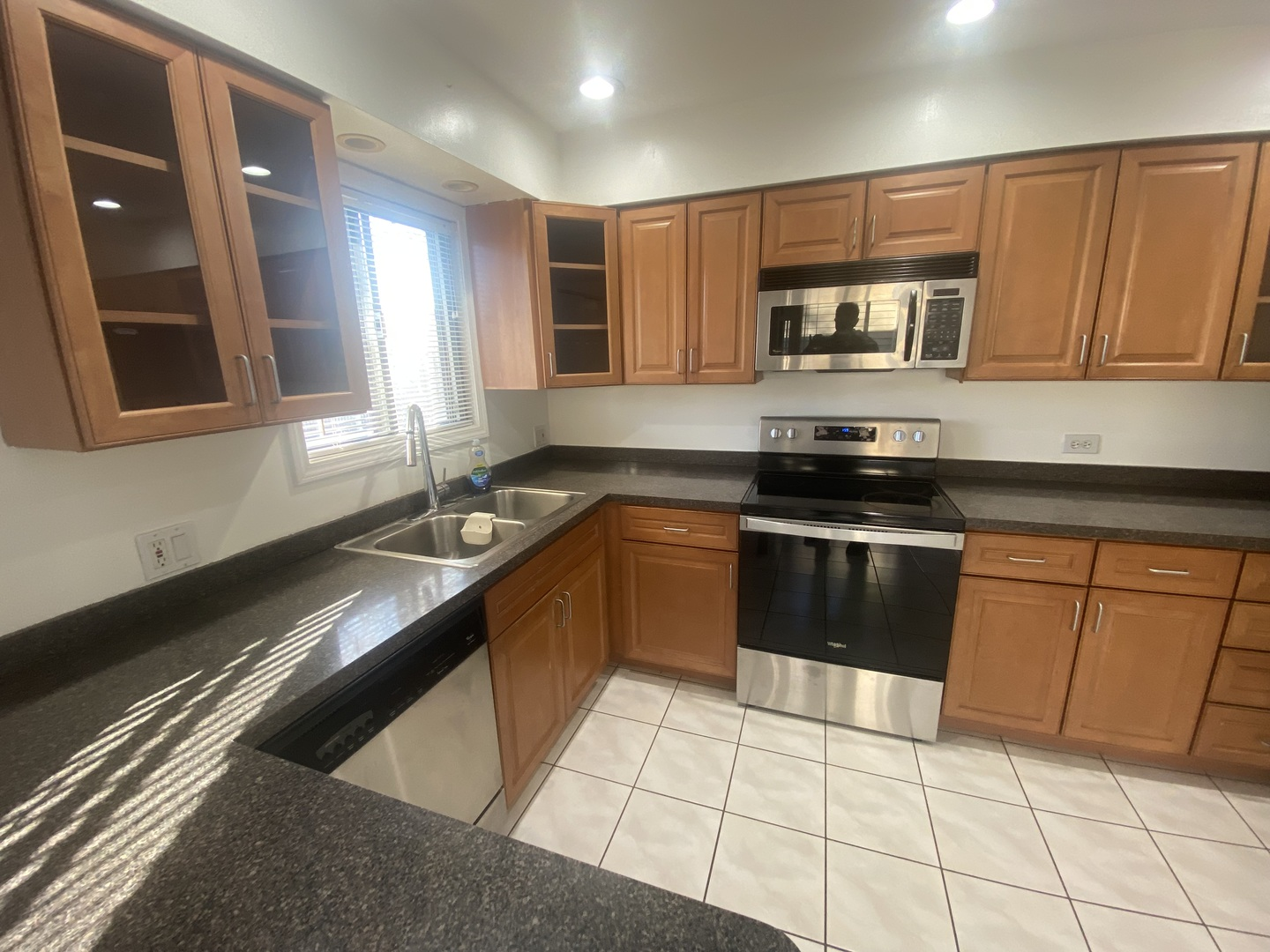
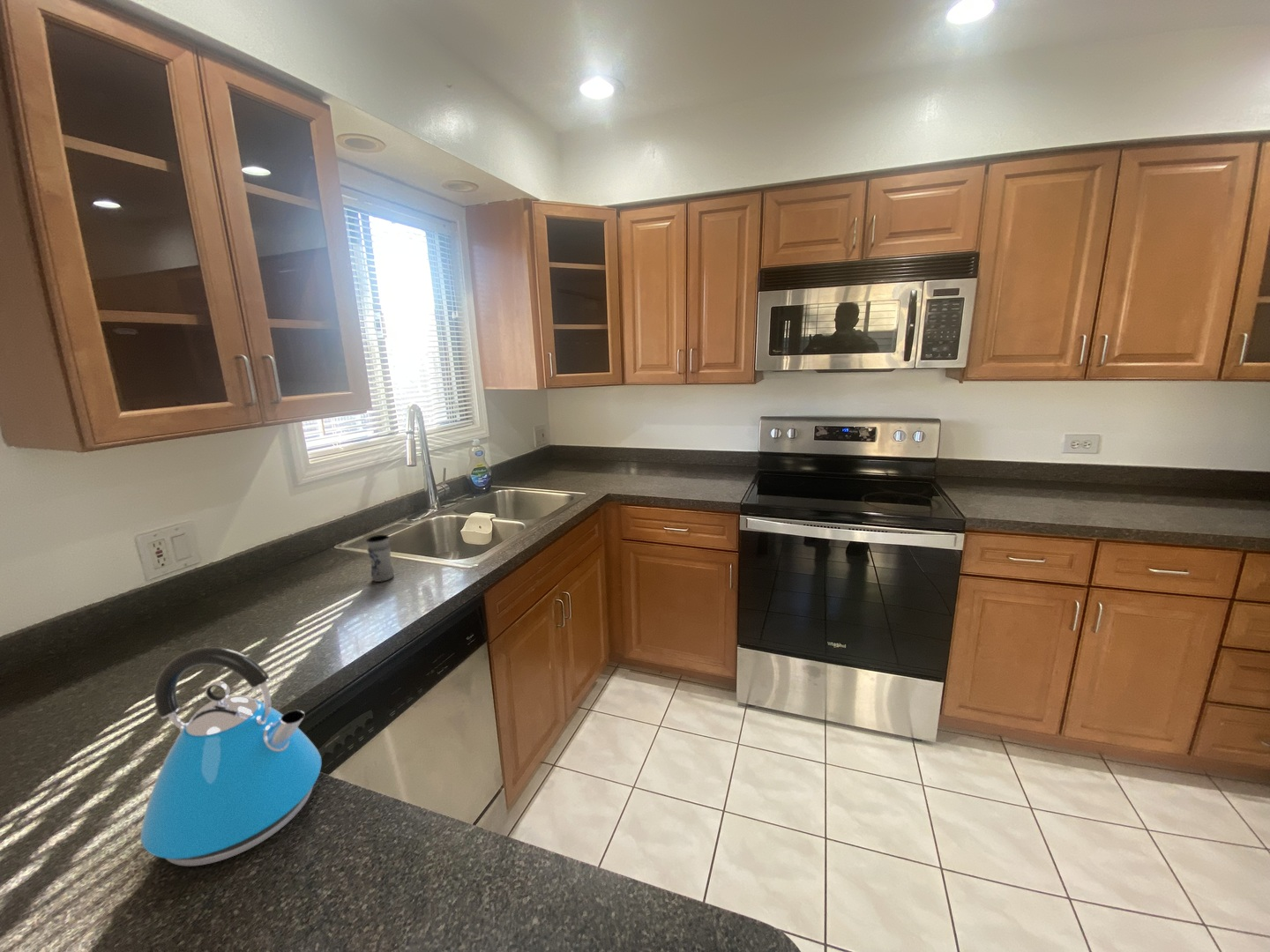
+ jar [365,534,395,583]
+ kettle [139,646,323,866]
